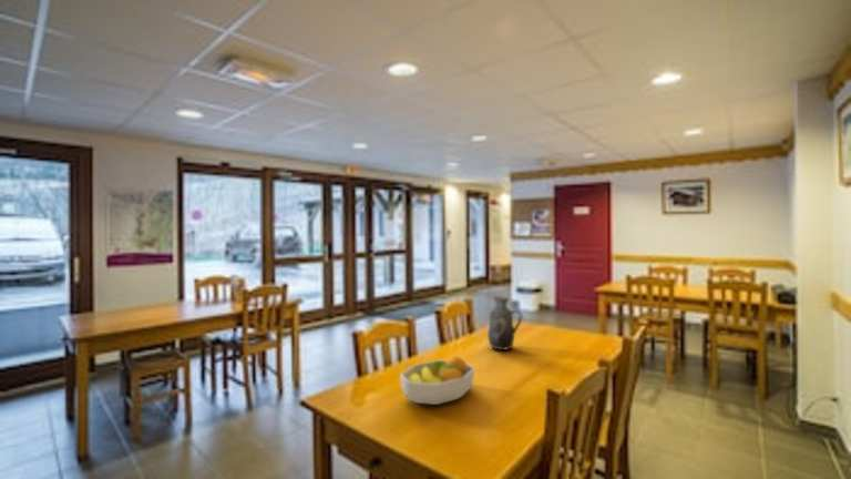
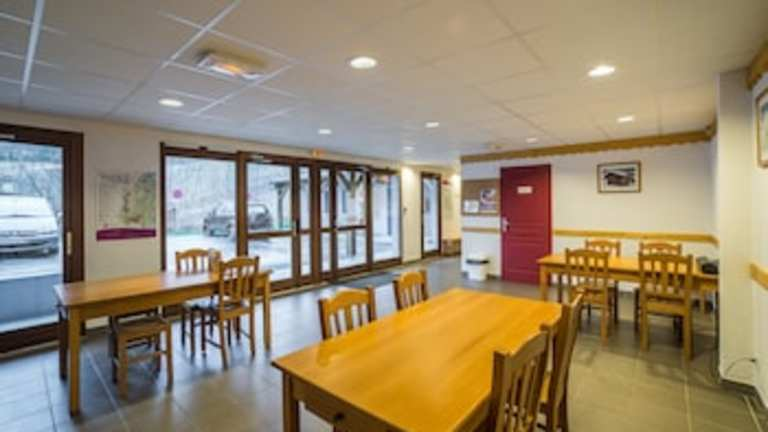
- decorative vase [486,295,523,351]
- fruit bowl [399,354,475,406]
